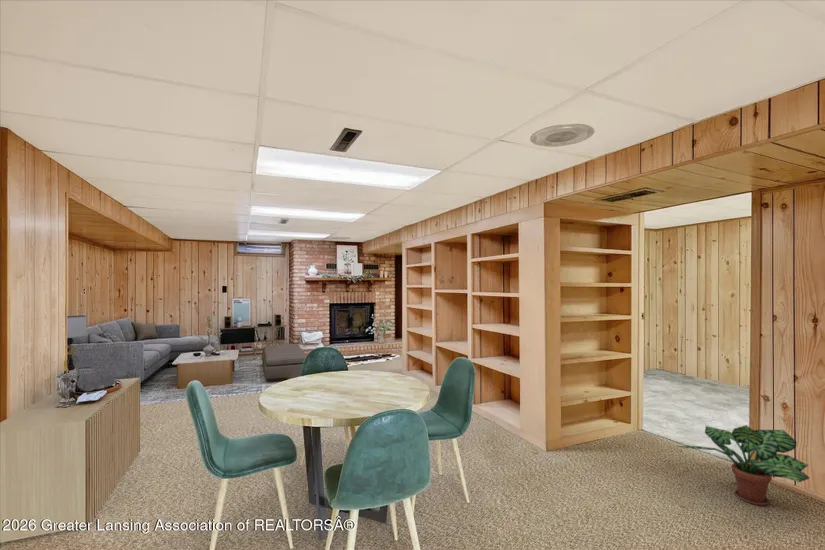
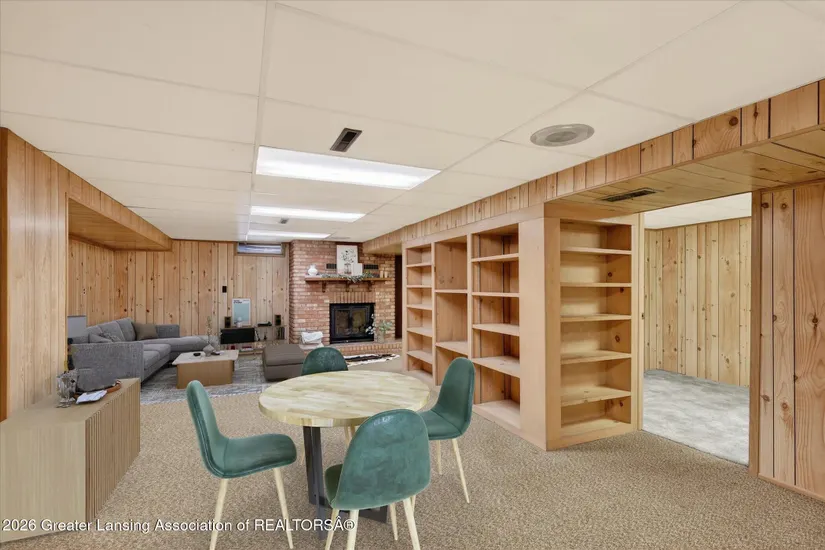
- potted plant [674,424,811,506]
